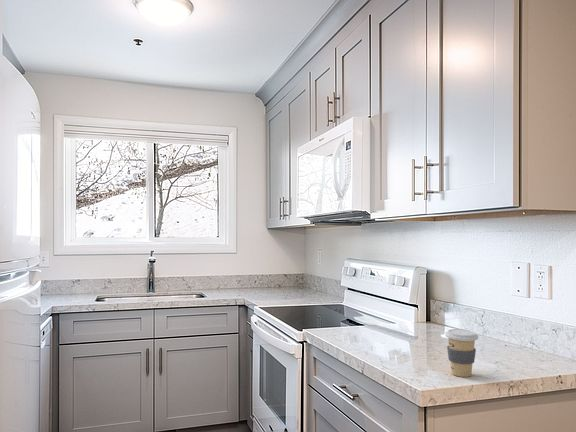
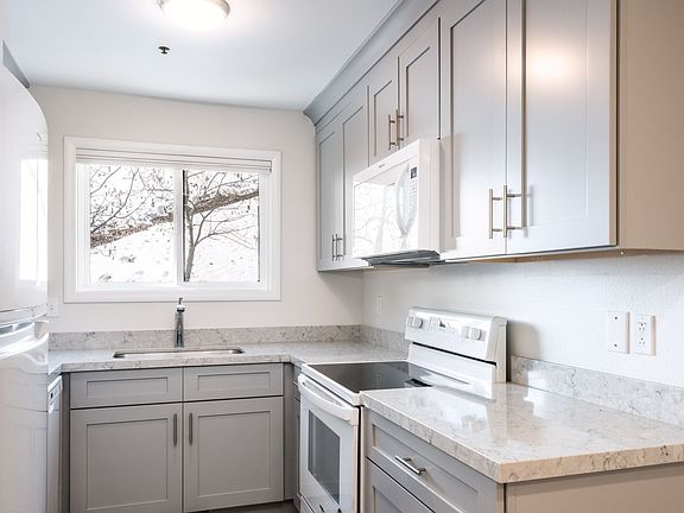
- coffee cup [444,328,479,378]
